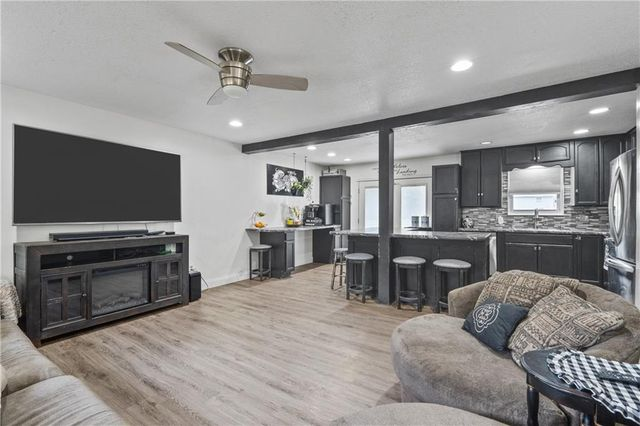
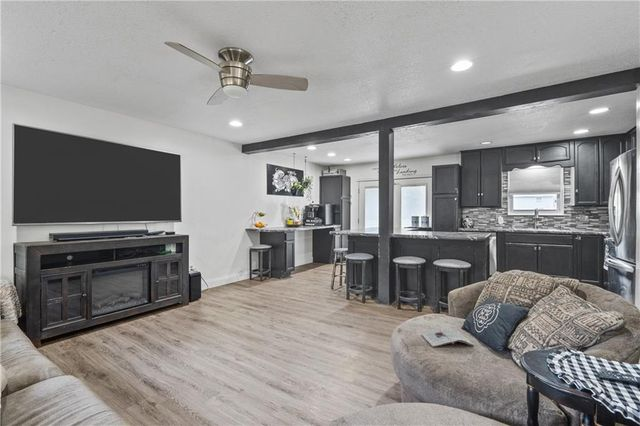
+ magazine [420,327,475,348]
